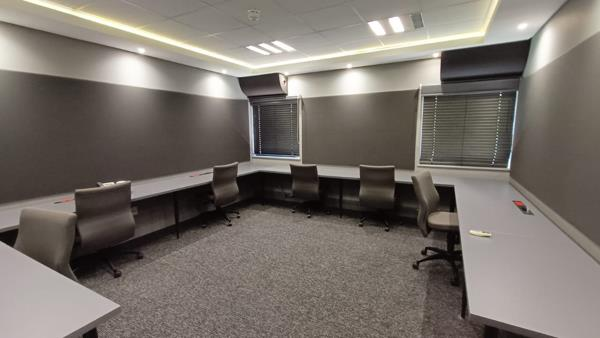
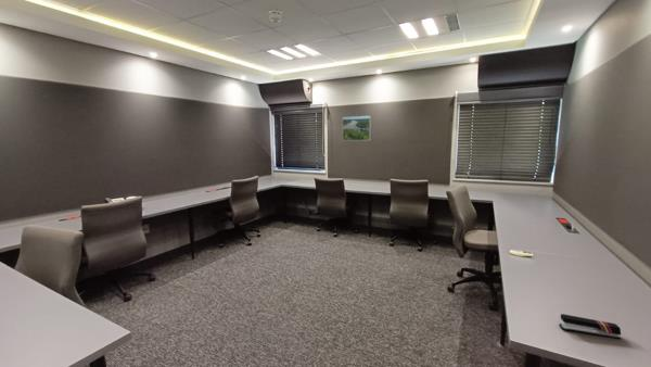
+ stapler [558,313,622,340]
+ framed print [342,115,372,142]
